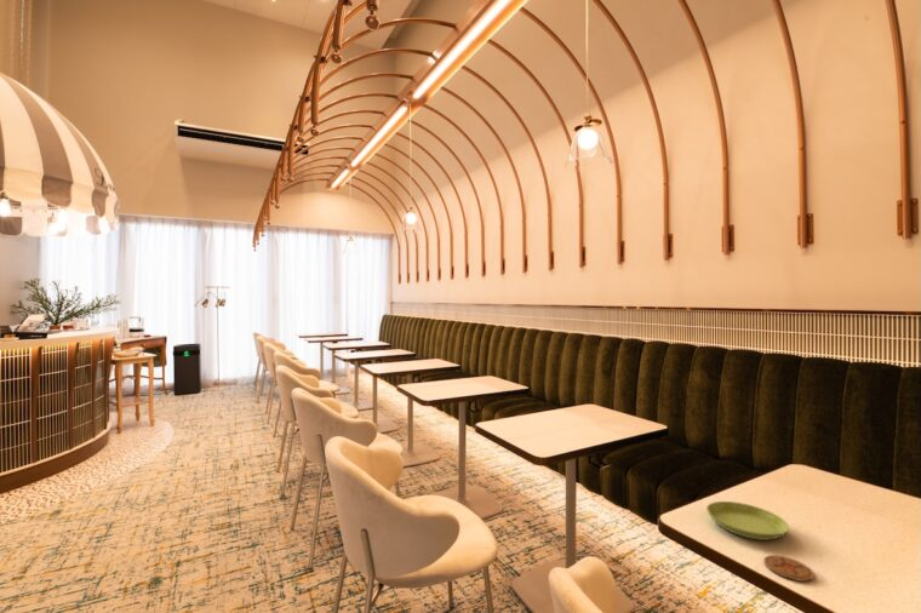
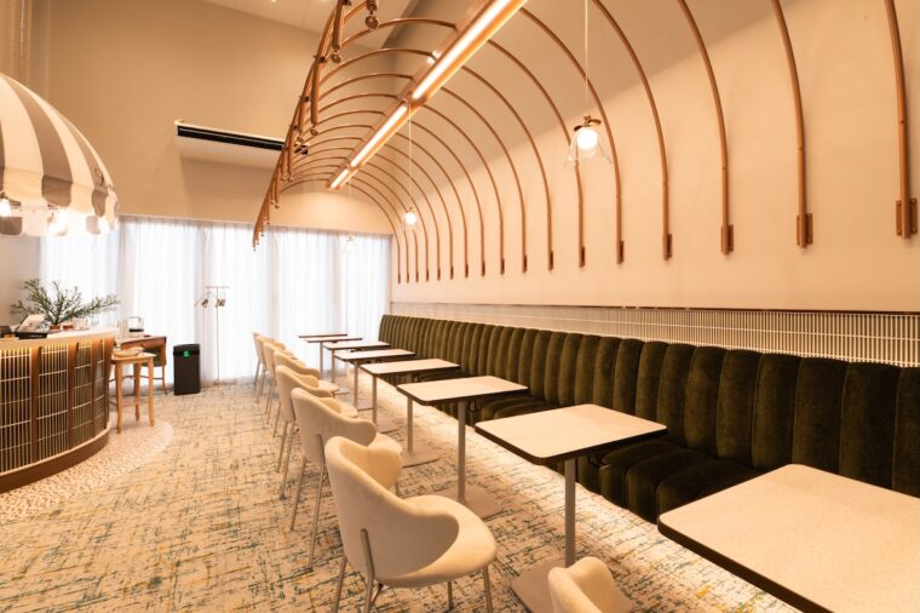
- saucer [705,500,790,542]
- coaster [763,554,816,583]
